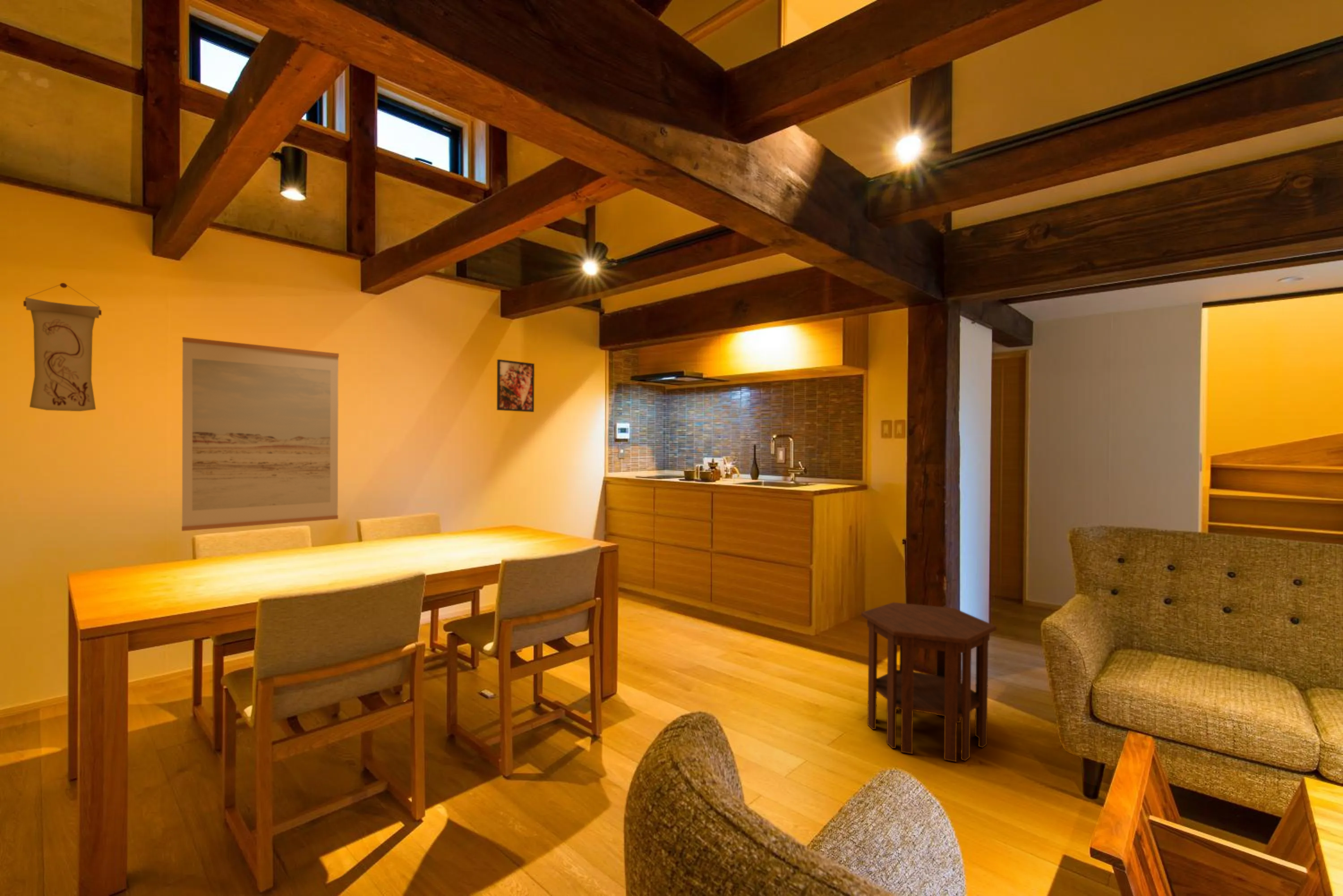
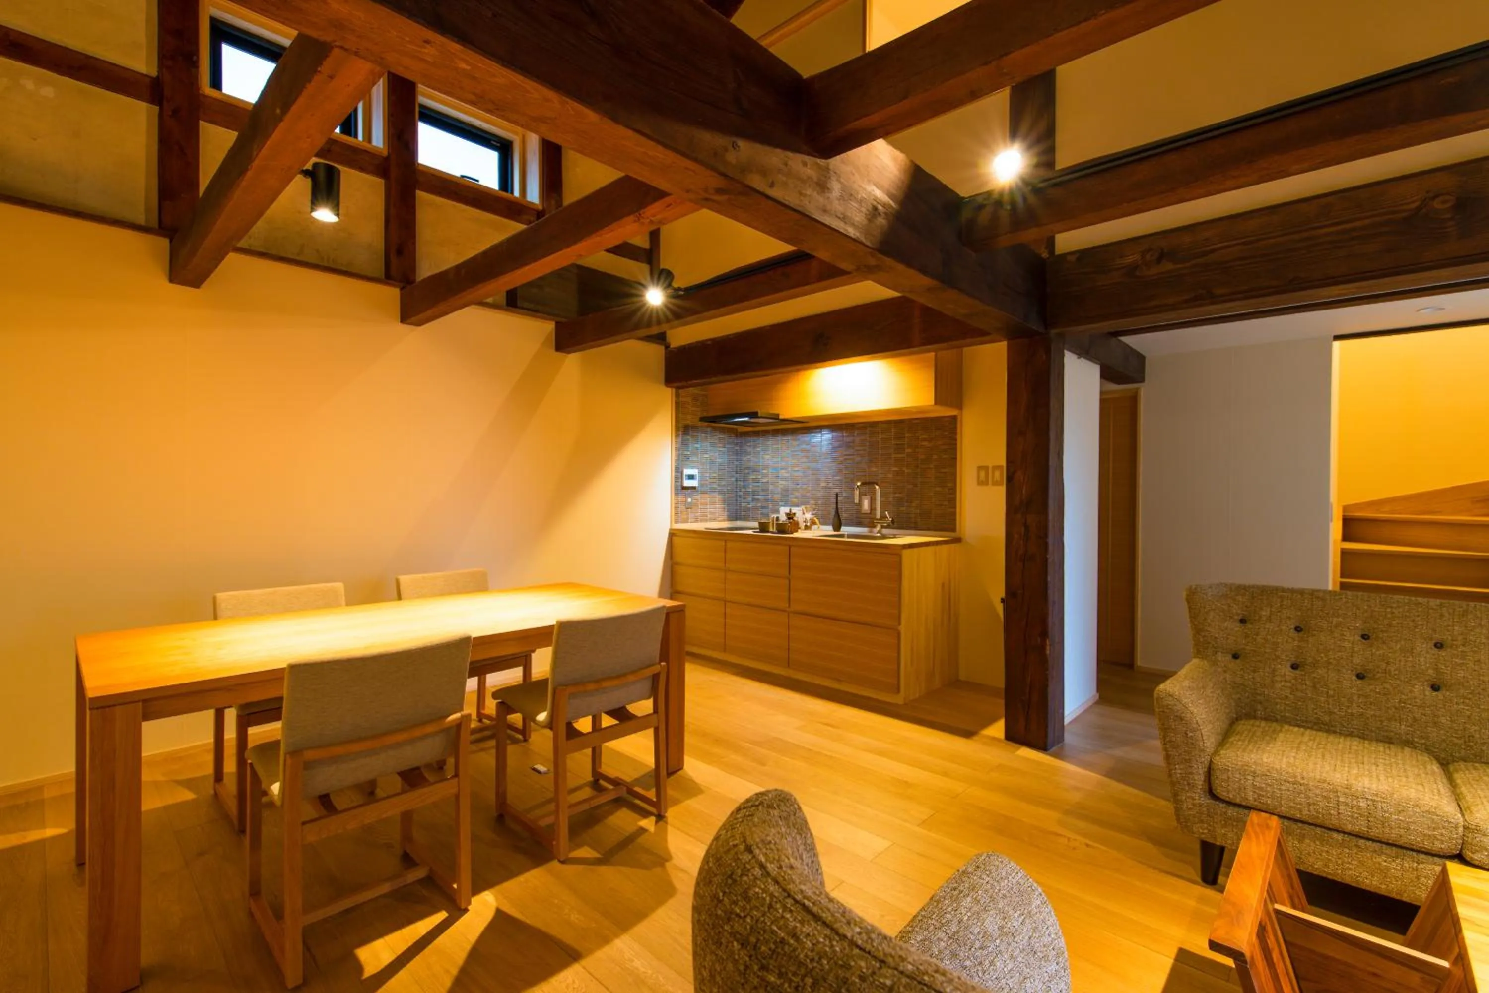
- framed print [496,359,535,413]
- wall scroll [23,282,102,412]
- wall art [181,337,339,532]
- side table [861,602,997,763]
